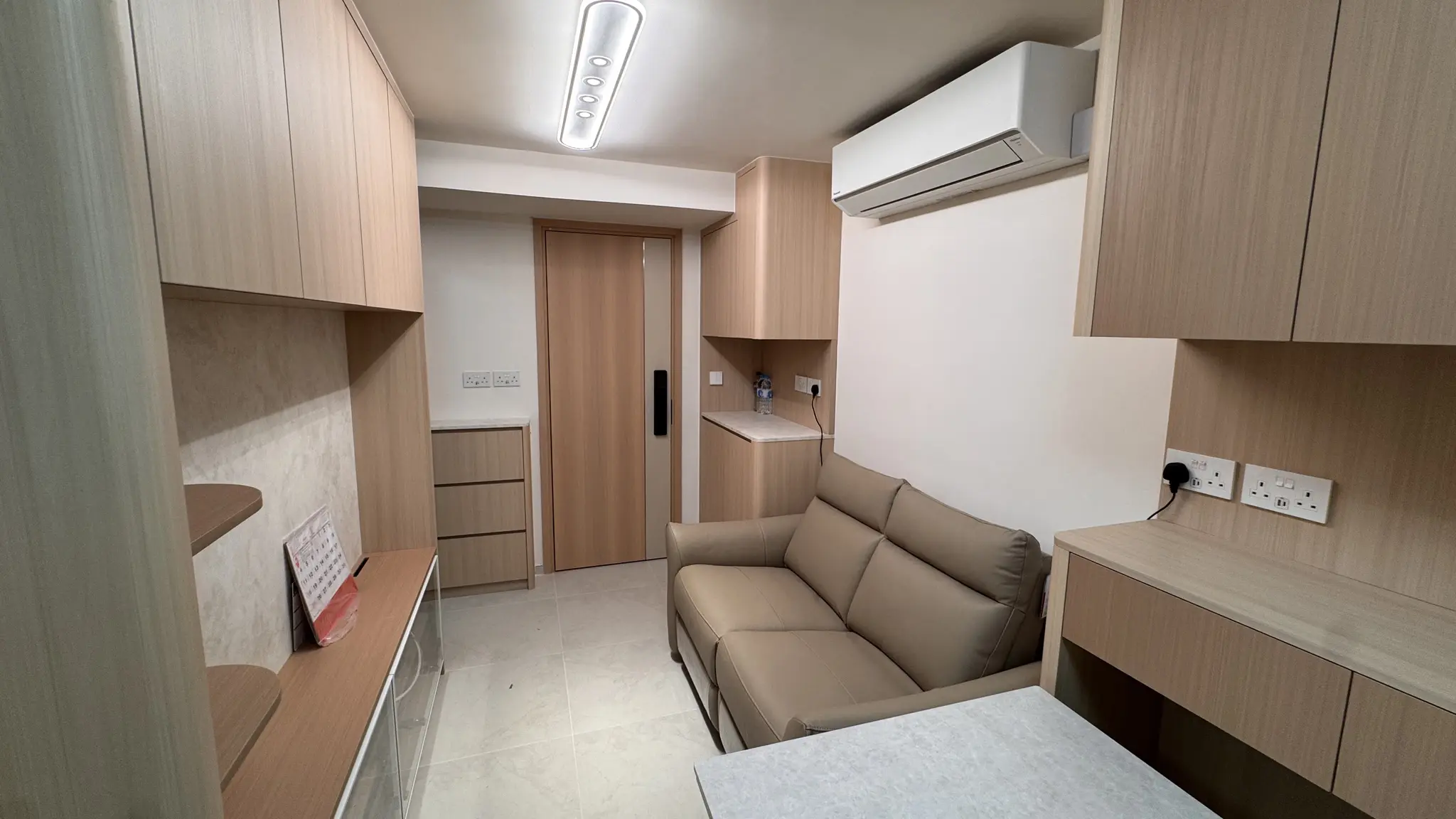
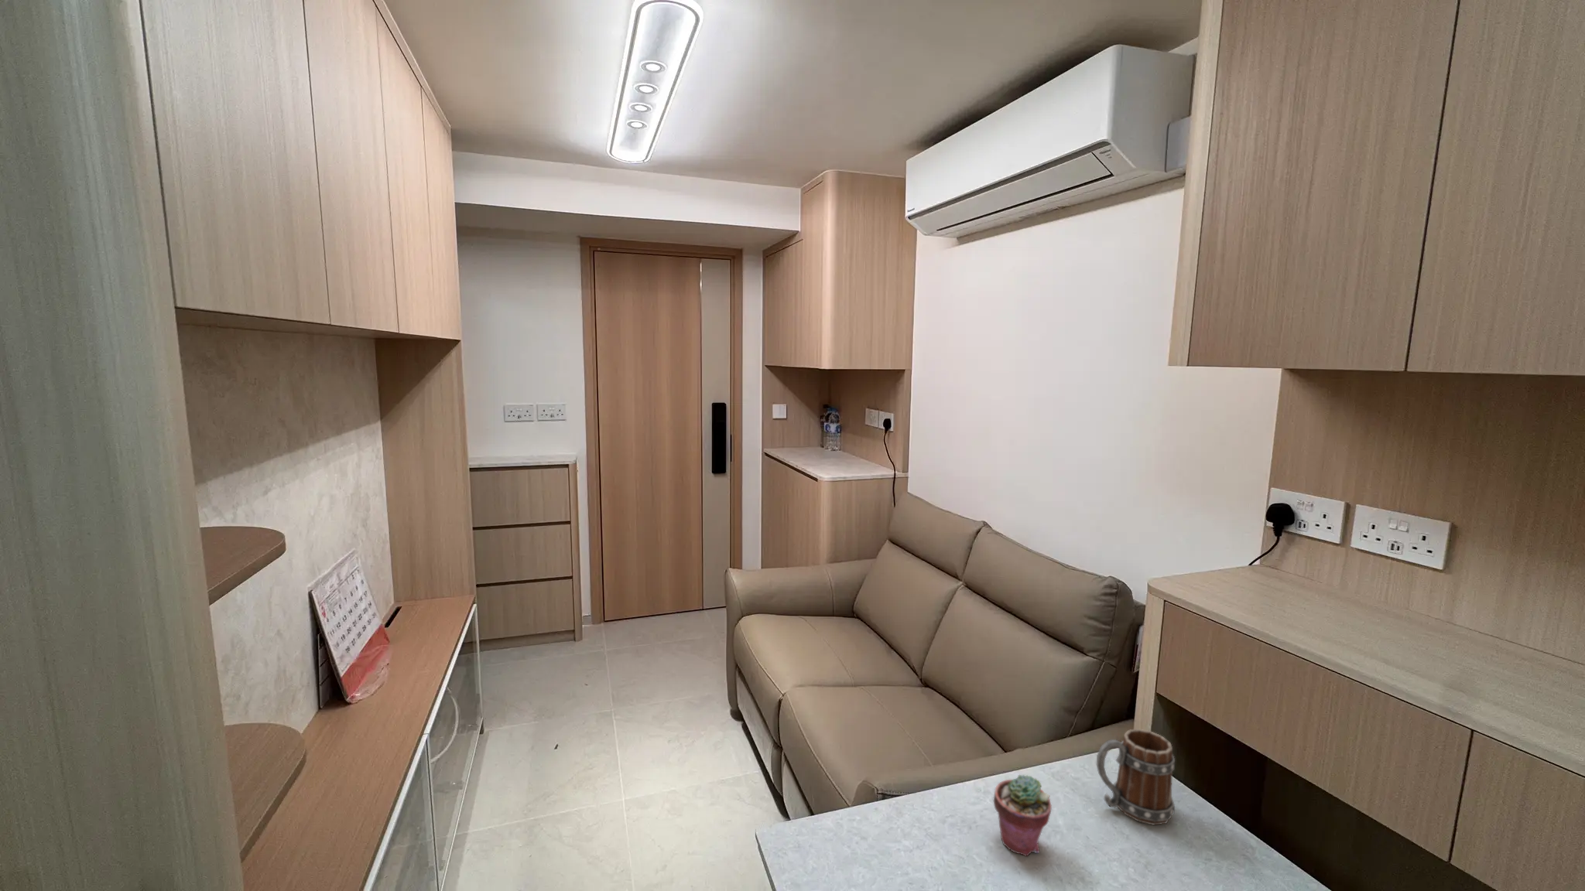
+ mug [1096,729,1176,826]
+ potted succulent [993,775,1053,857]
